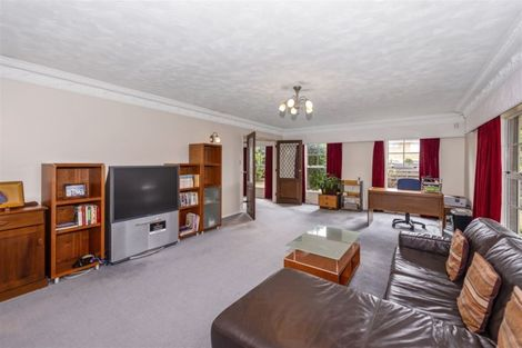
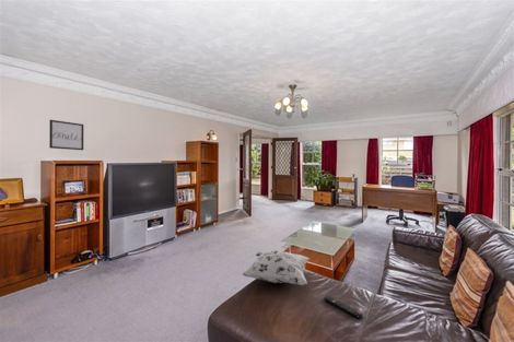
+ wall art [48,119,84,151]
+ remote control [323,295,364,319]
+ decorative pillow [241,249,311,286]
